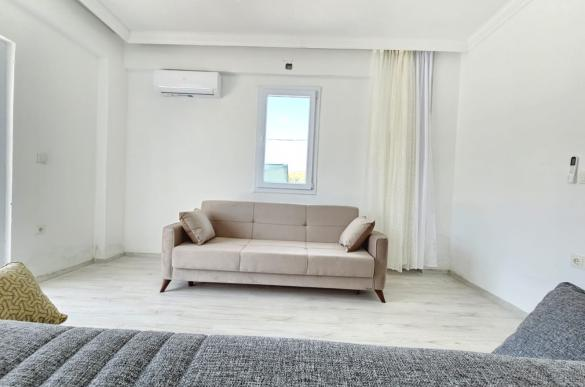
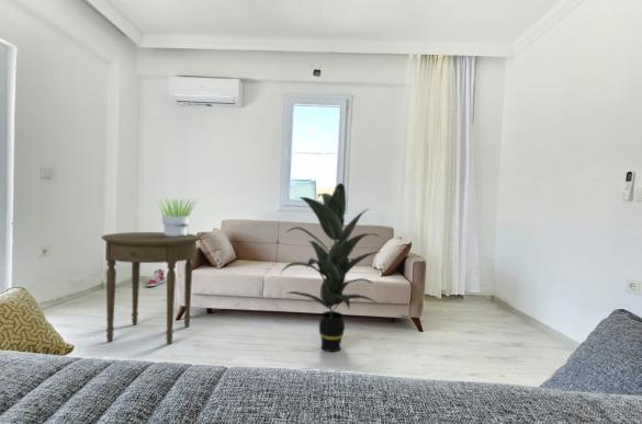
+ side table [101,231,202,345]
+ indoor plant [280,182,380,353]
+ potted plant [153,197,199,237]
+ sneaker [145,268,166,288]
